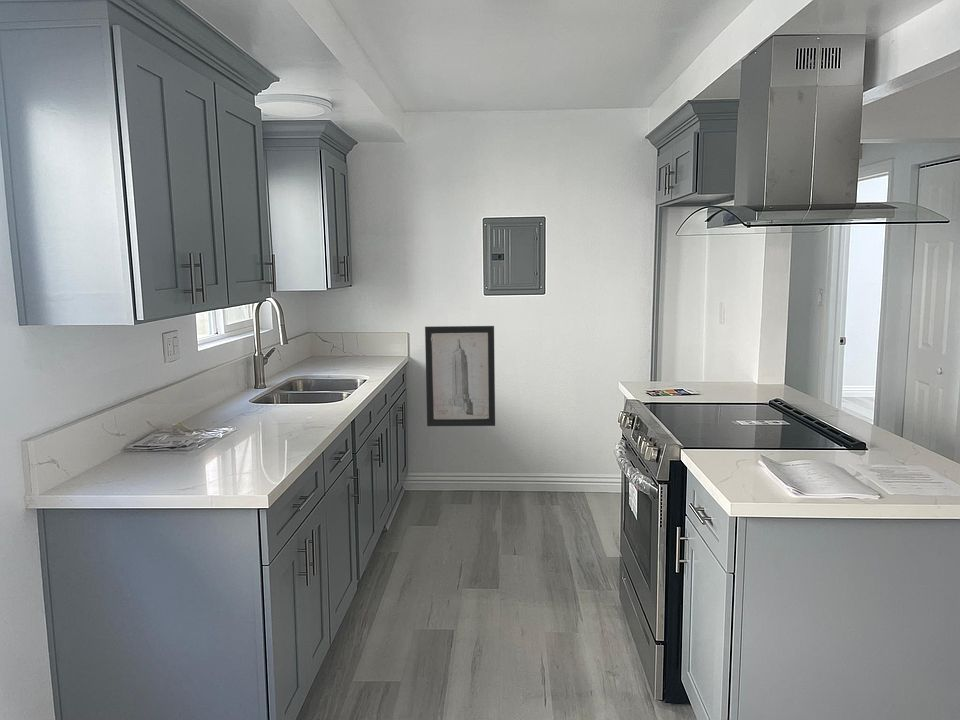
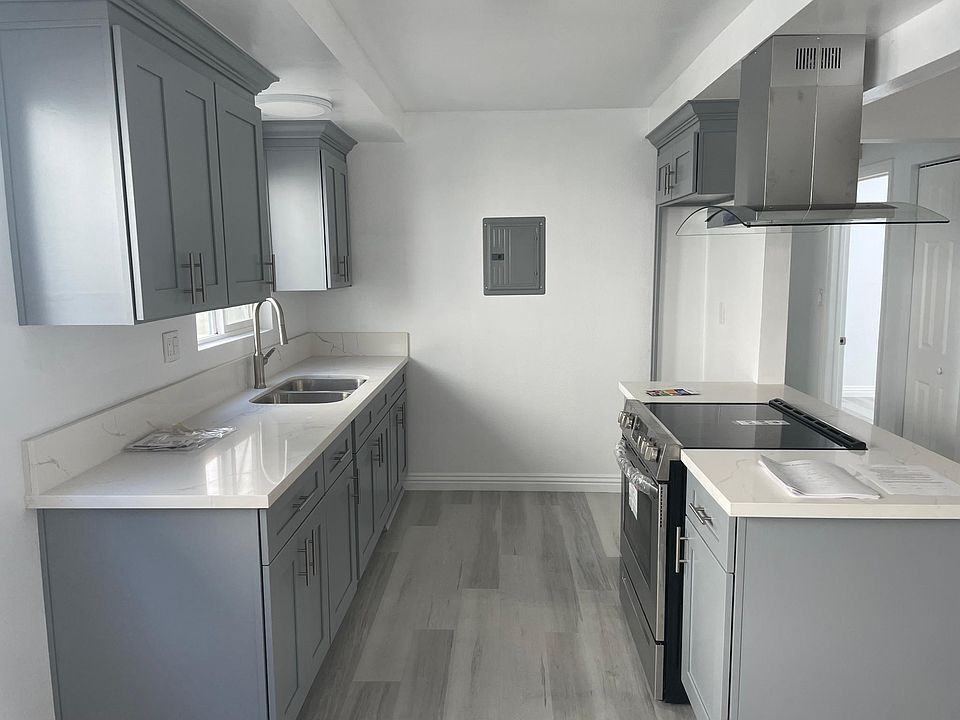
- wall art [424,325,496,427]
